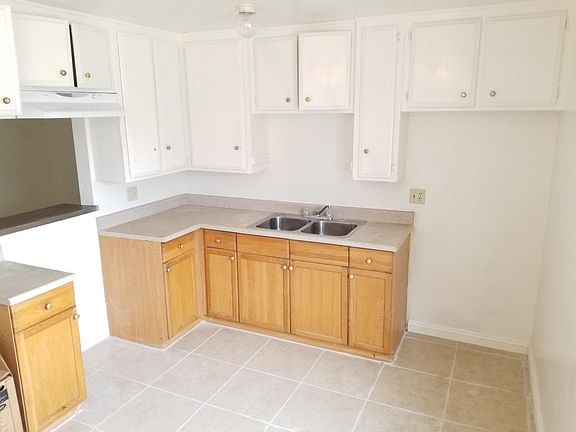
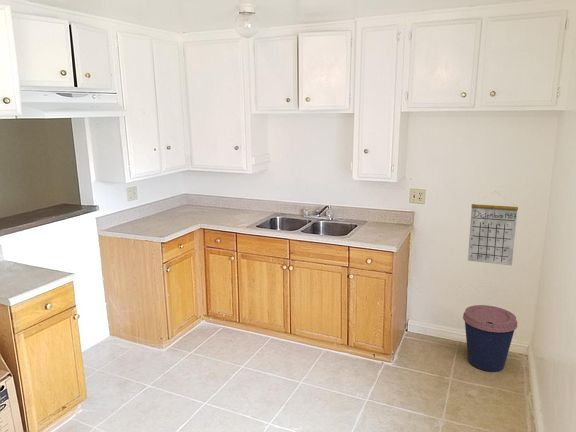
+ calendar [467,191,519,266]
+ coffee cup [462,304,518,372]
